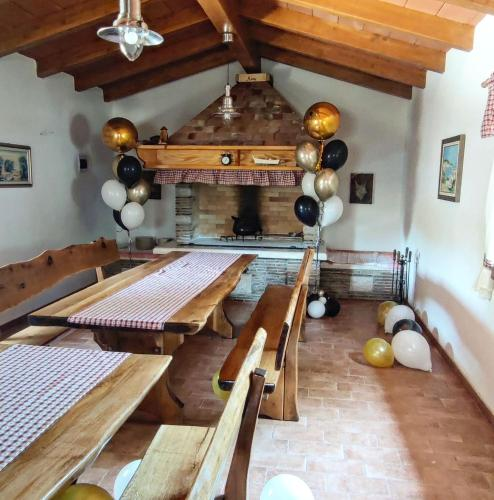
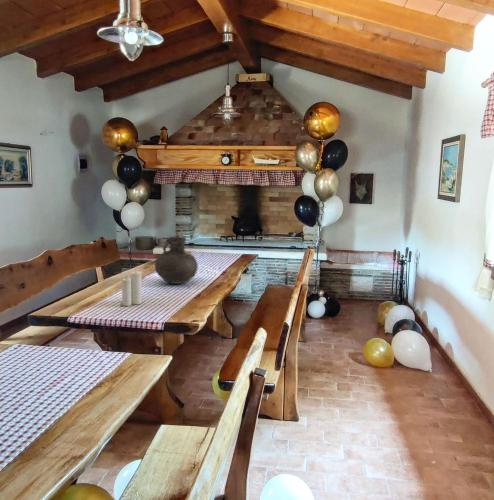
+ vase [154,236,199,285]
+ candle [119,270,143,307]
